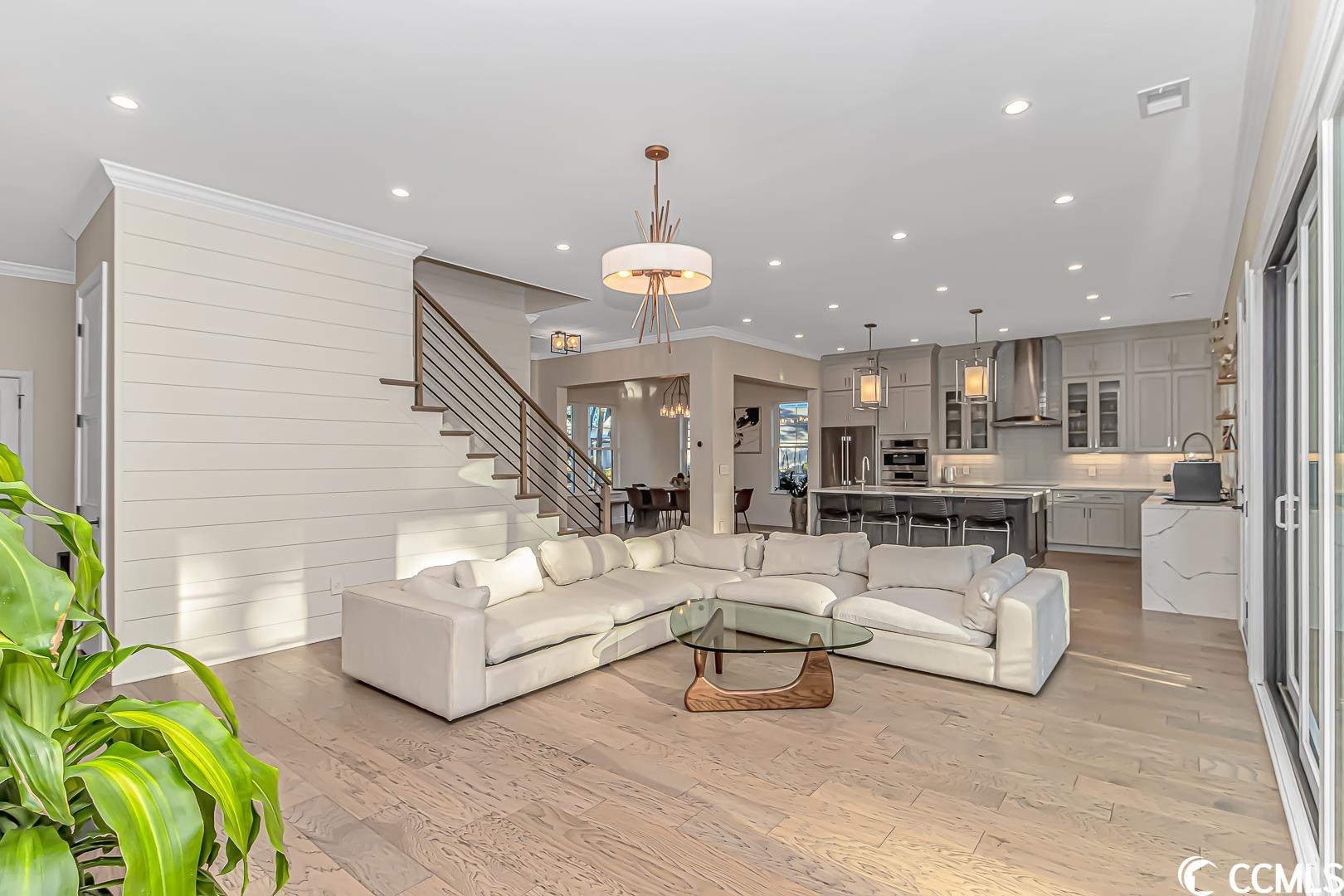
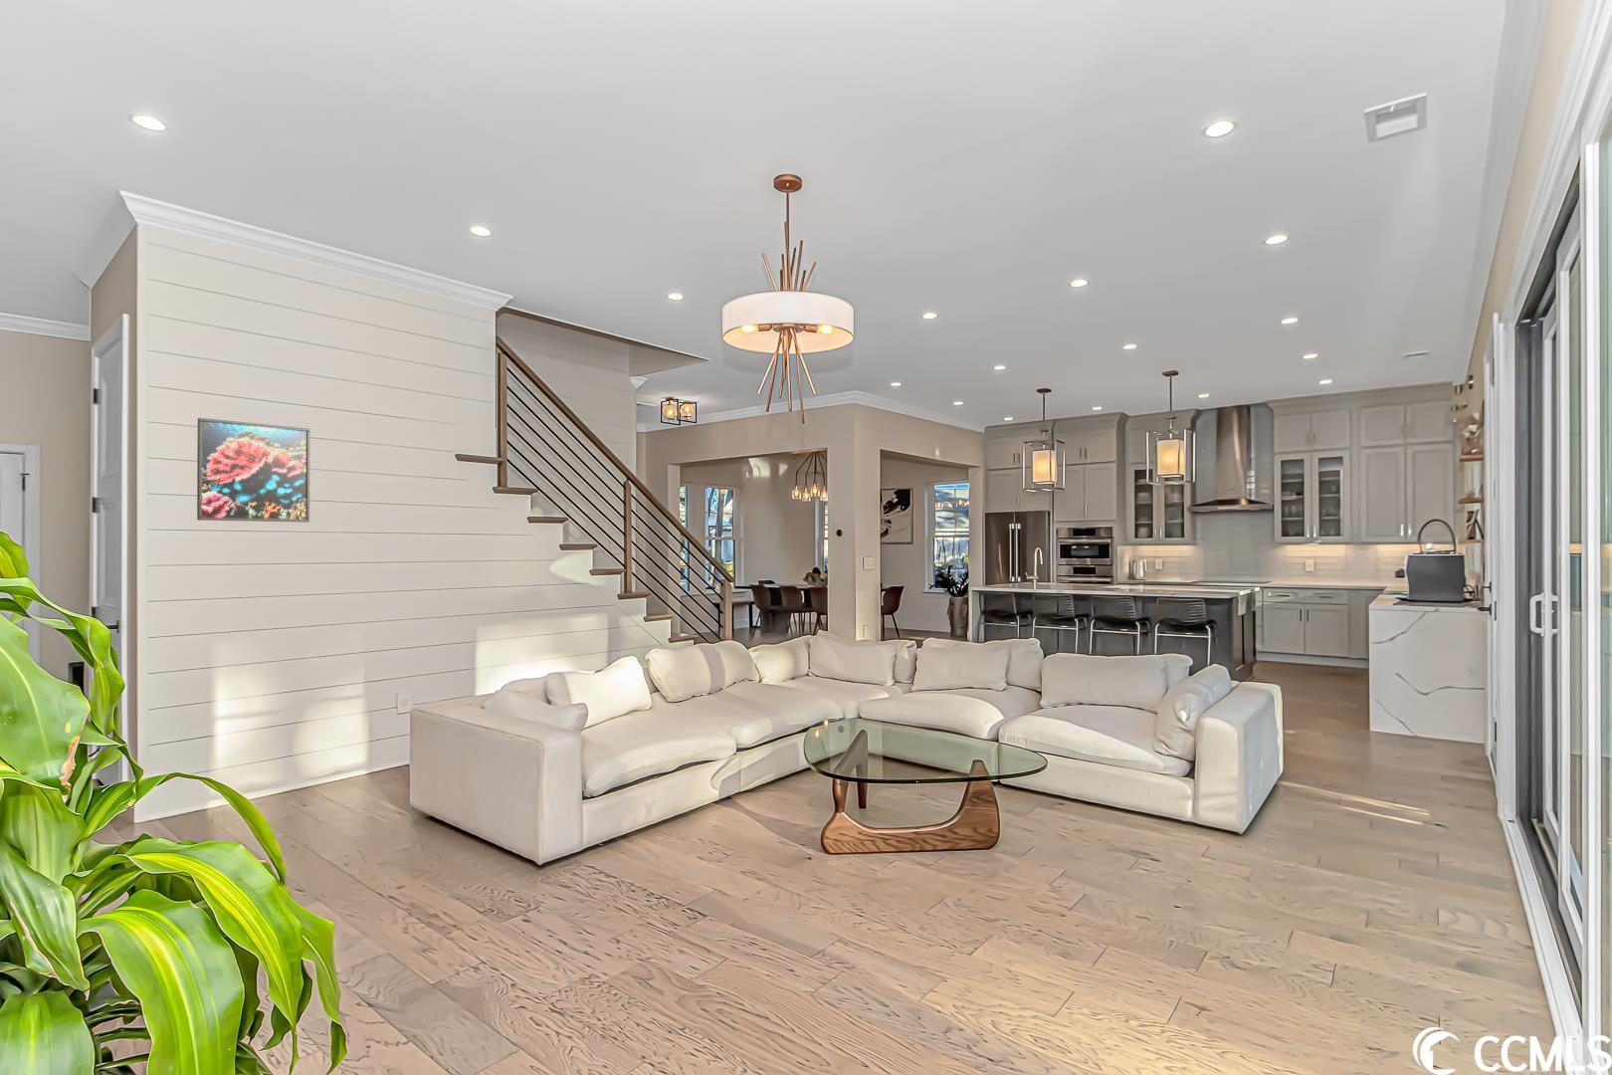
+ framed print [196,418,311,523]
